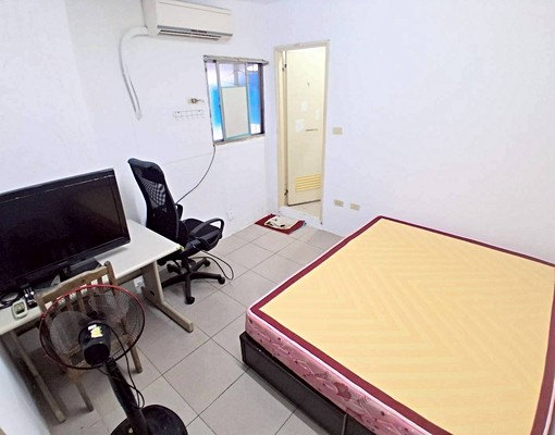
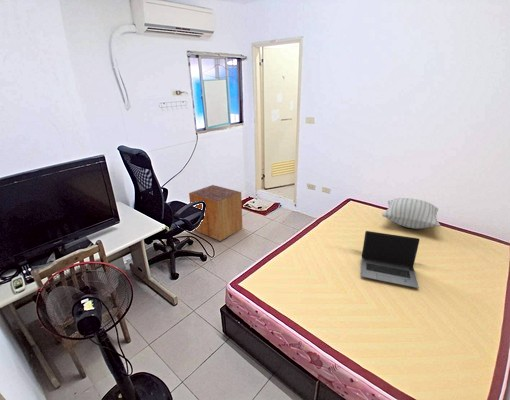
+ laptop computer [360,230,421,289]
+ pillow [381,197,441,230]
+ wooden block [188,184,243,242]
